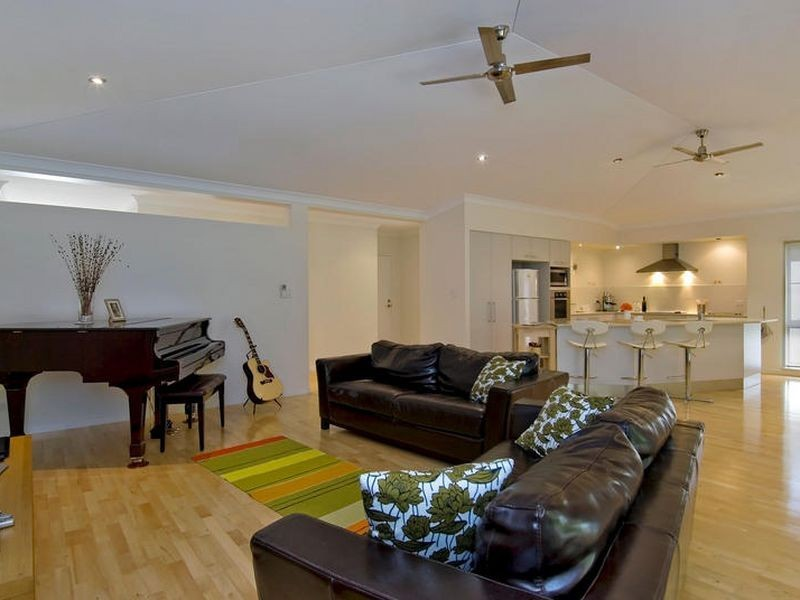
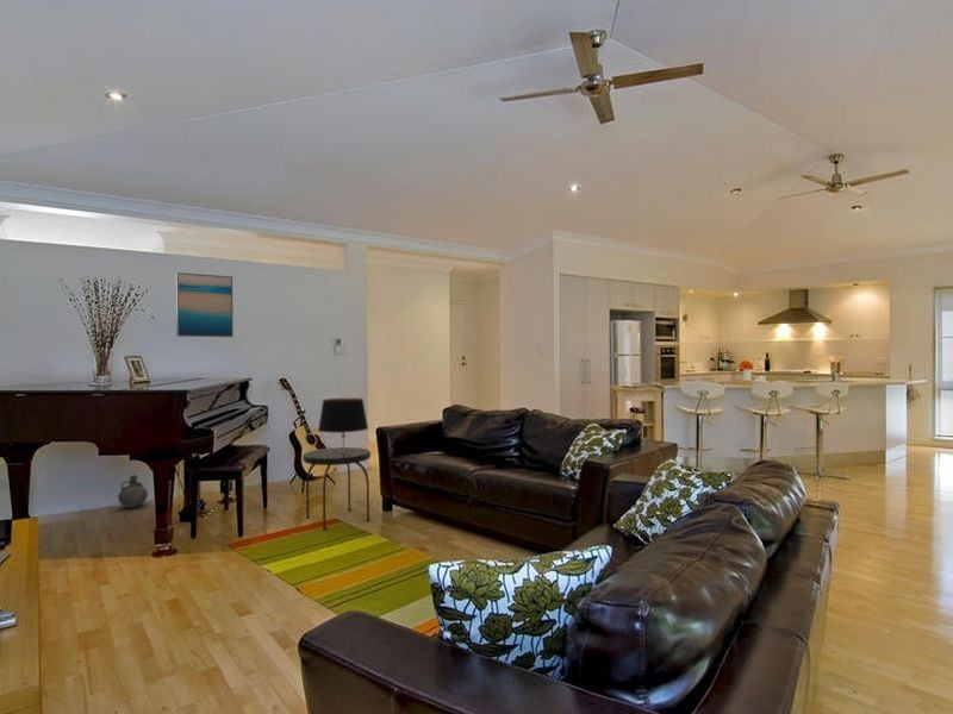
+ wall art [175,271,235,338]
+ side table [301,446,372,531]
+ table lamp [317,397,369,453]
+ ceramic jug [117,474,149,509]
